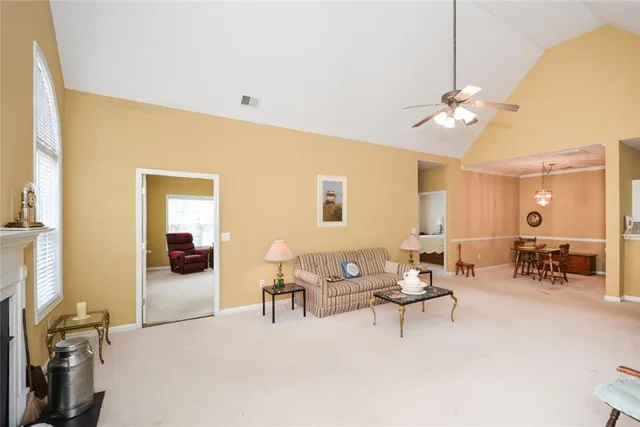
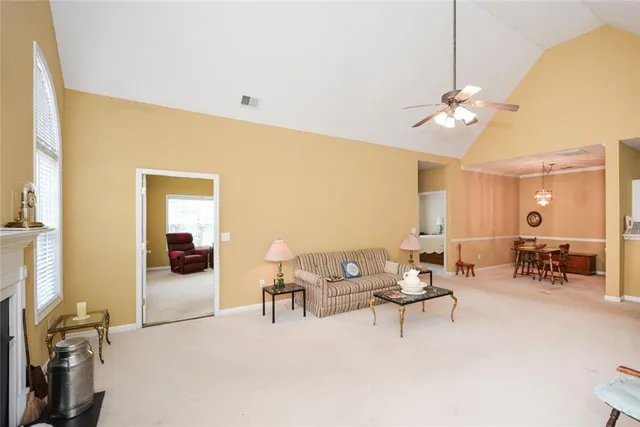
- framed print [317,174,348,228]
